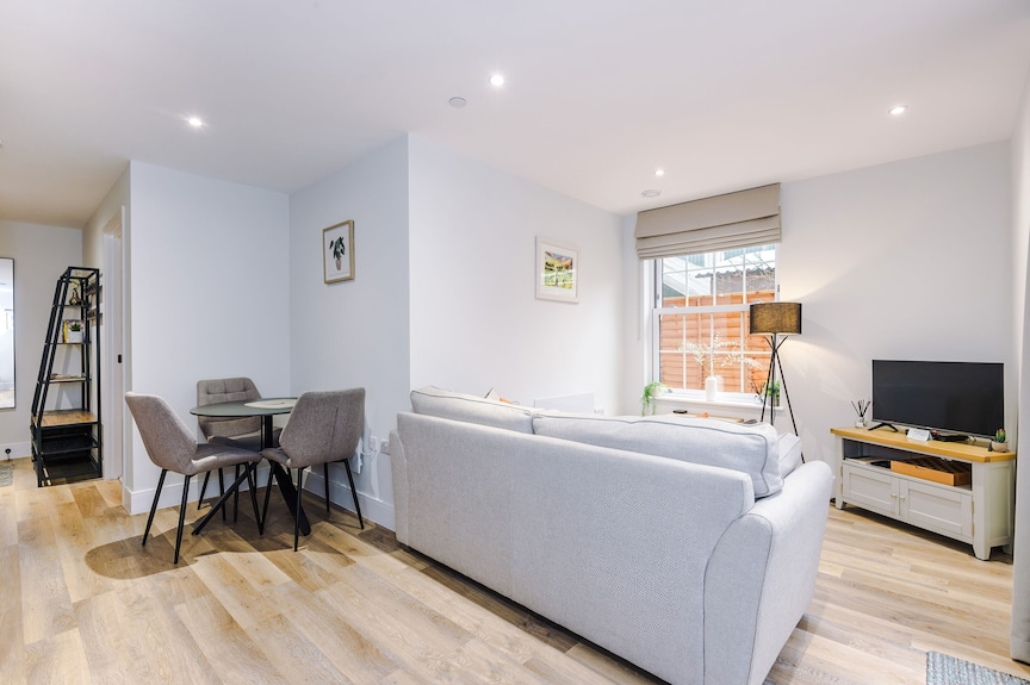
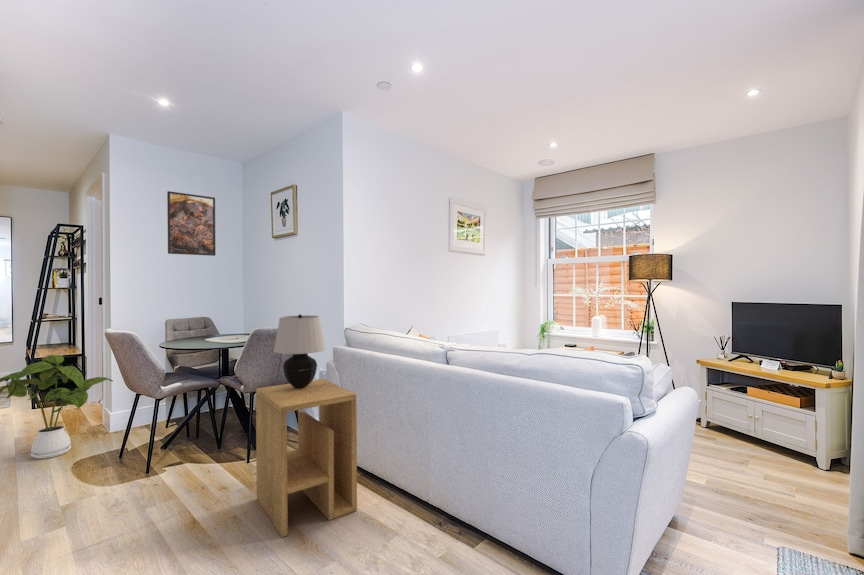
+ house plant [0,354,114,460]
+ side table [255,378,358,538]
+ table lamp [273,313,327,388]
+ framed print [166,190,217,257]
